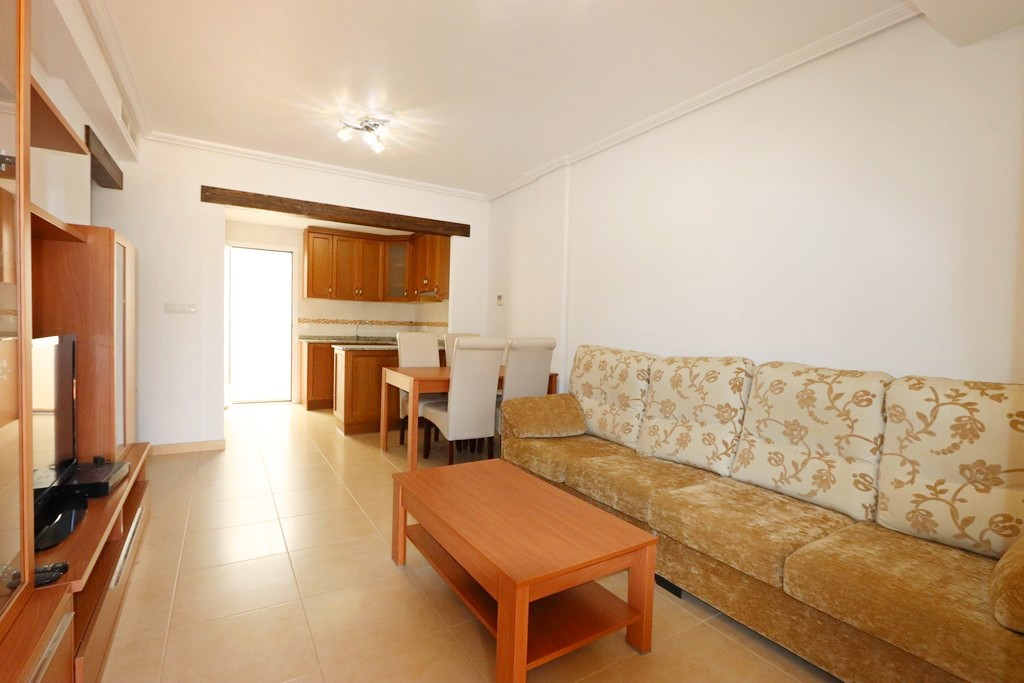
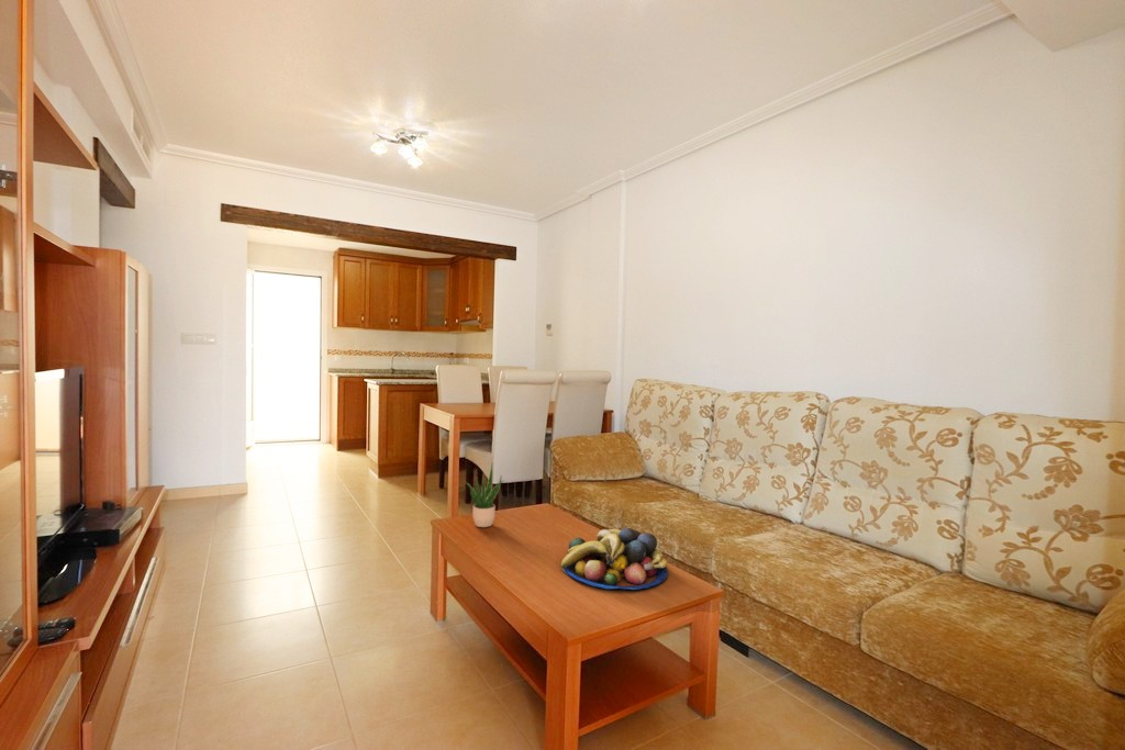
+ fruit bowl [560,527,669,591]
+ potted plant [465,462,505,528]
